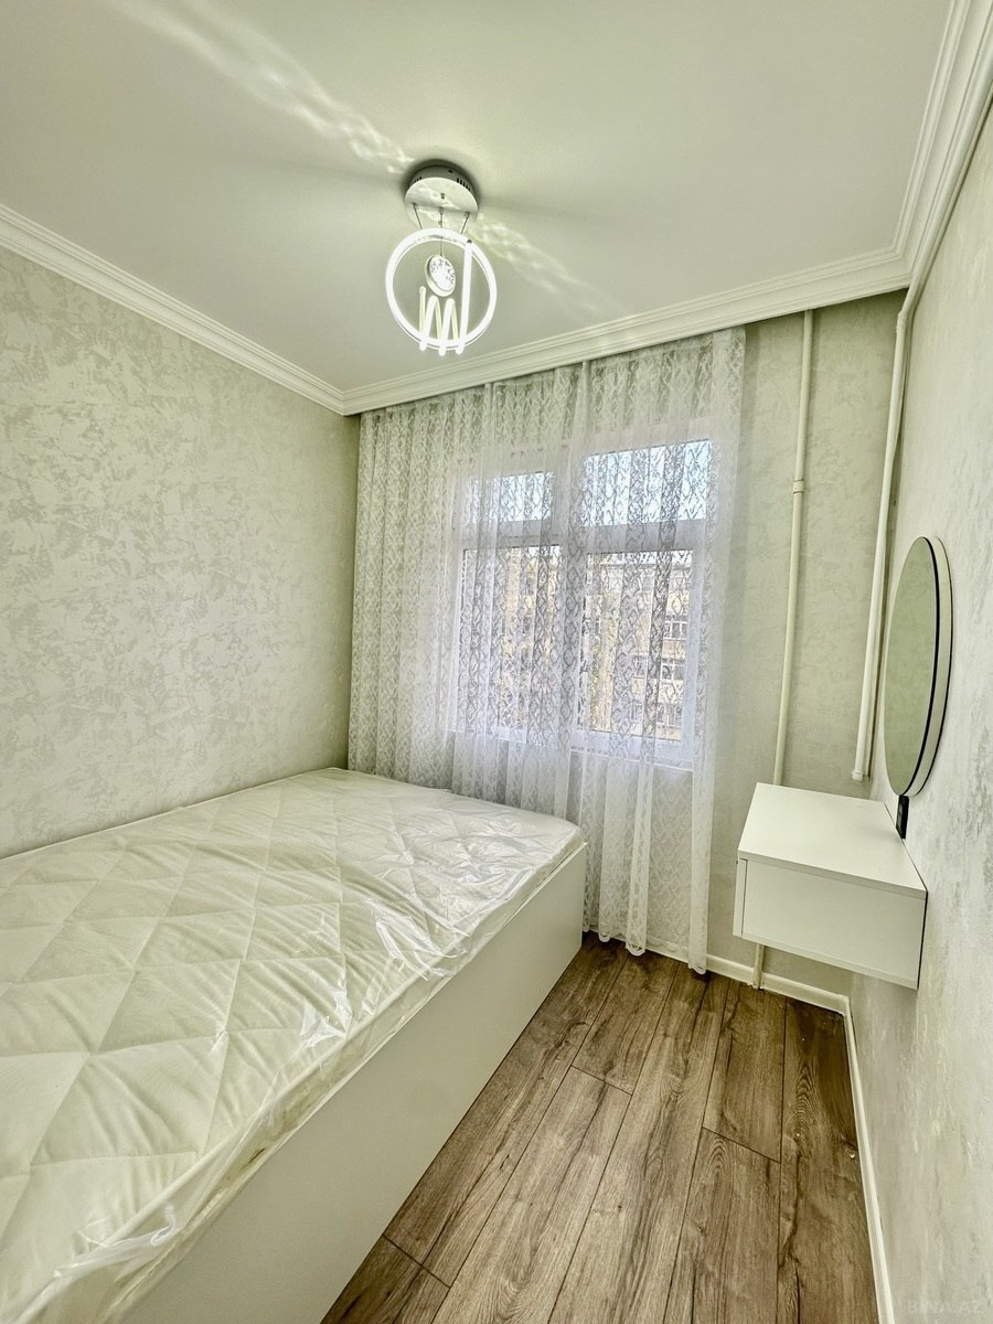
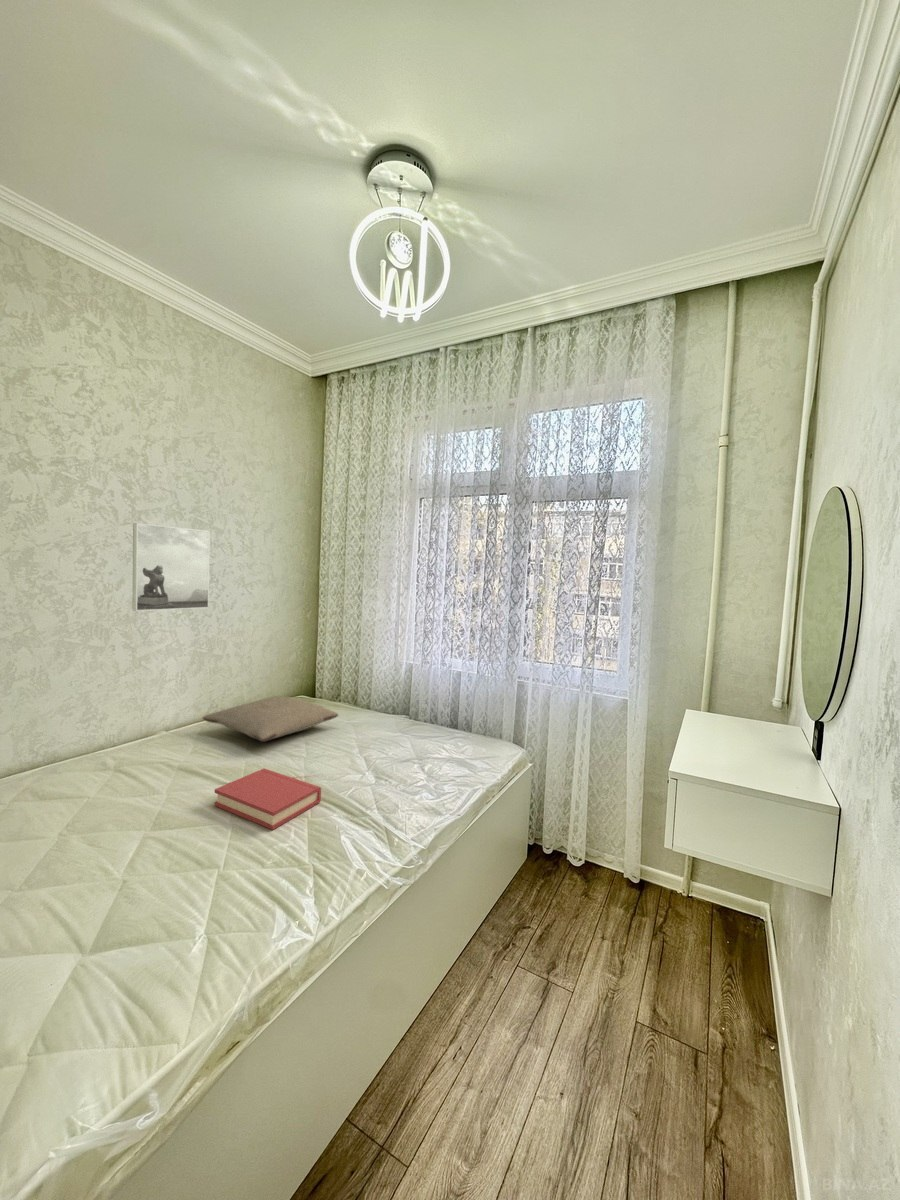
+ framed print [132,522,211,612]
+ hardback book [213,767,322,831]
+ pillow [201,695,339,743]
